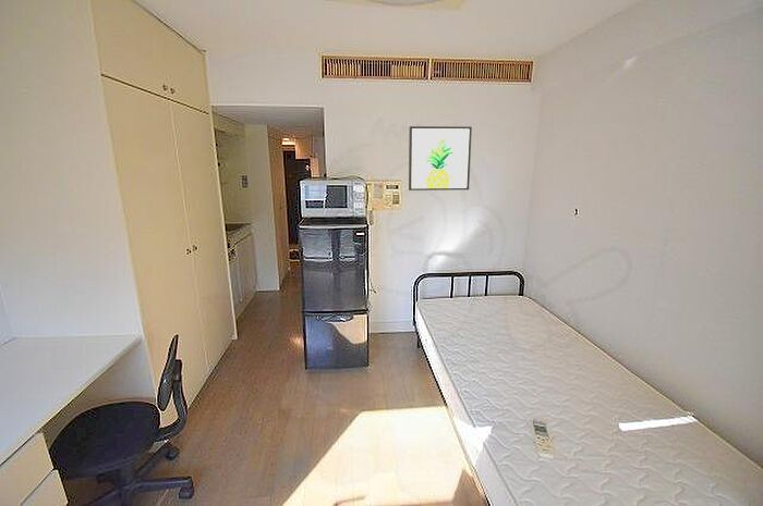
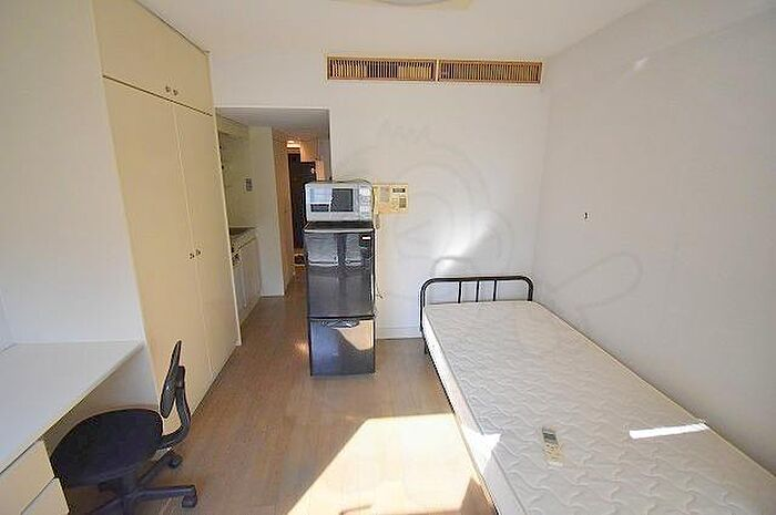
- wall art [408,125,473,192]
